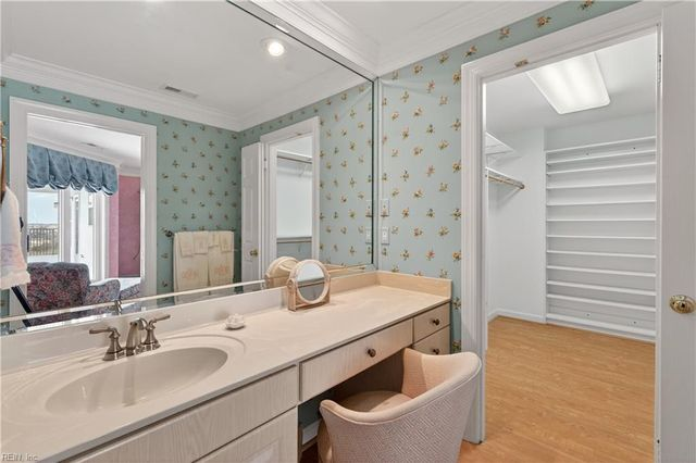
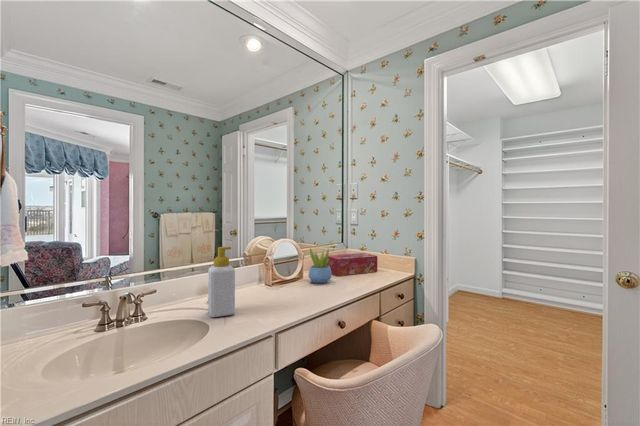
+ tissue box [327,252,378,277]
+ soap bottle [207,246,236,318]
+ succulent plant [307,245,333,284]
